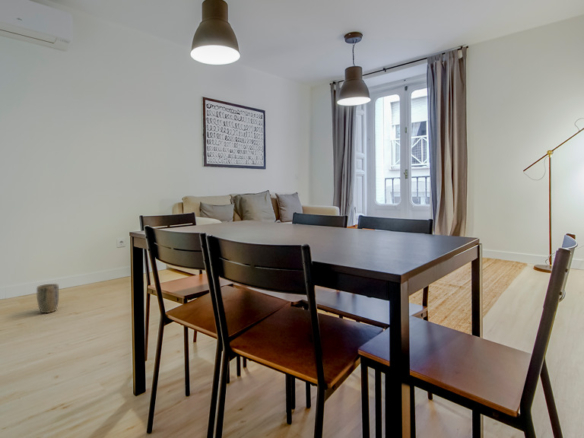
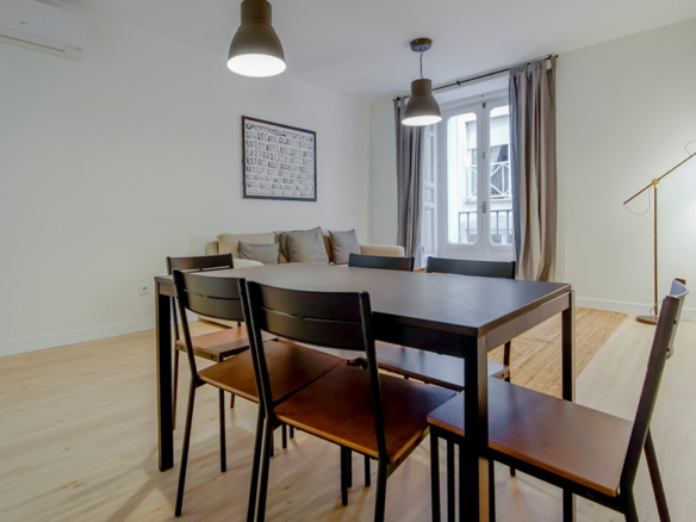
- plant pot [36,283,60,314]
